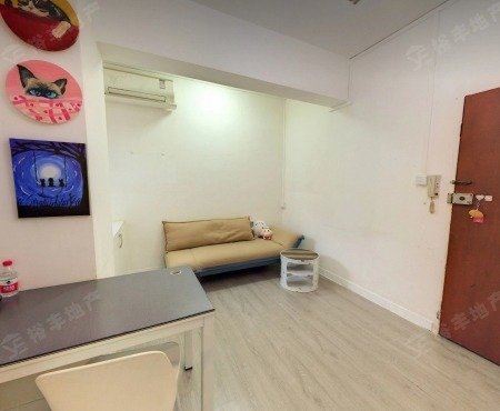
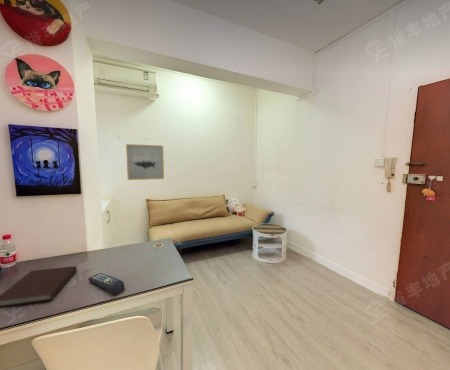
+ wall art [125,143,165,181]
+ remote control [87,272,125,296]
+ notebook [0,265,78,309]
